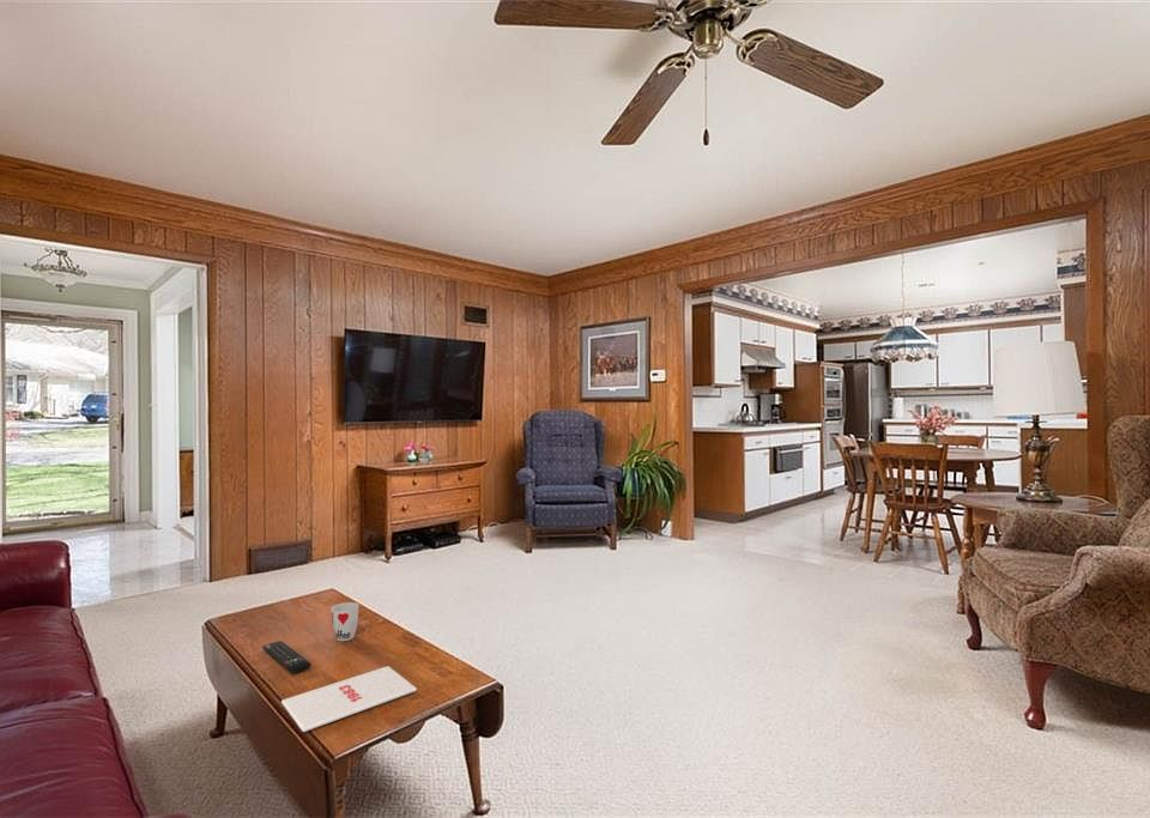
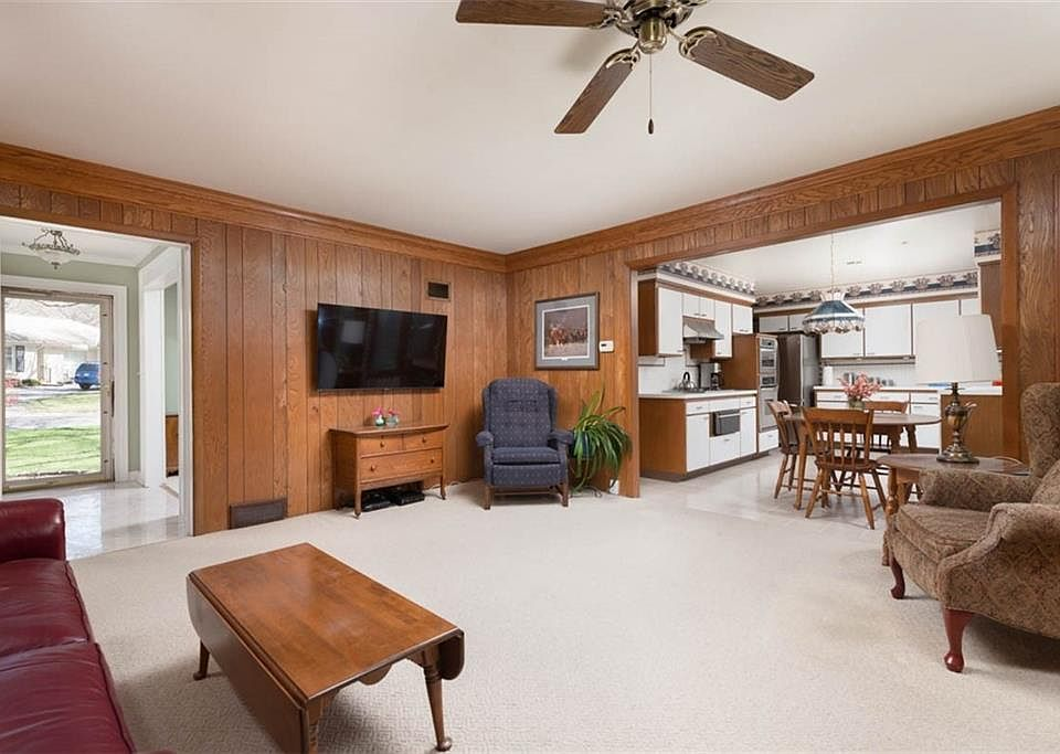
- remote control [261,640,313,674]
- magazine [280,665,418,733]
- cup [331,601,359,642]
